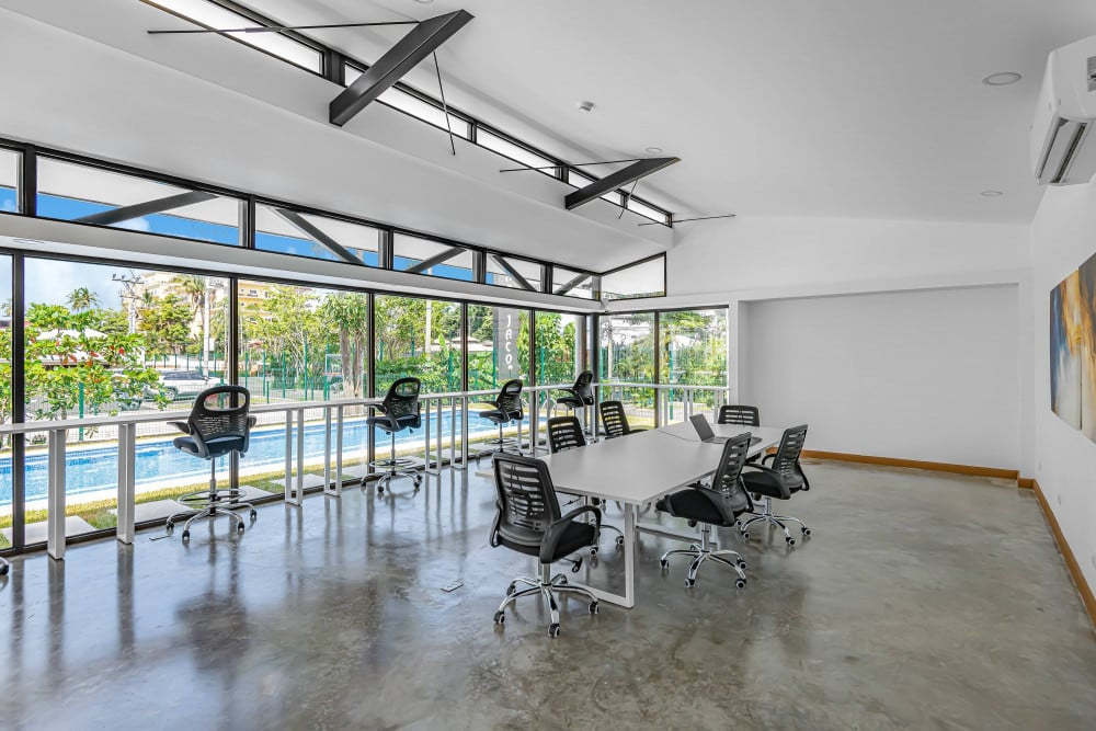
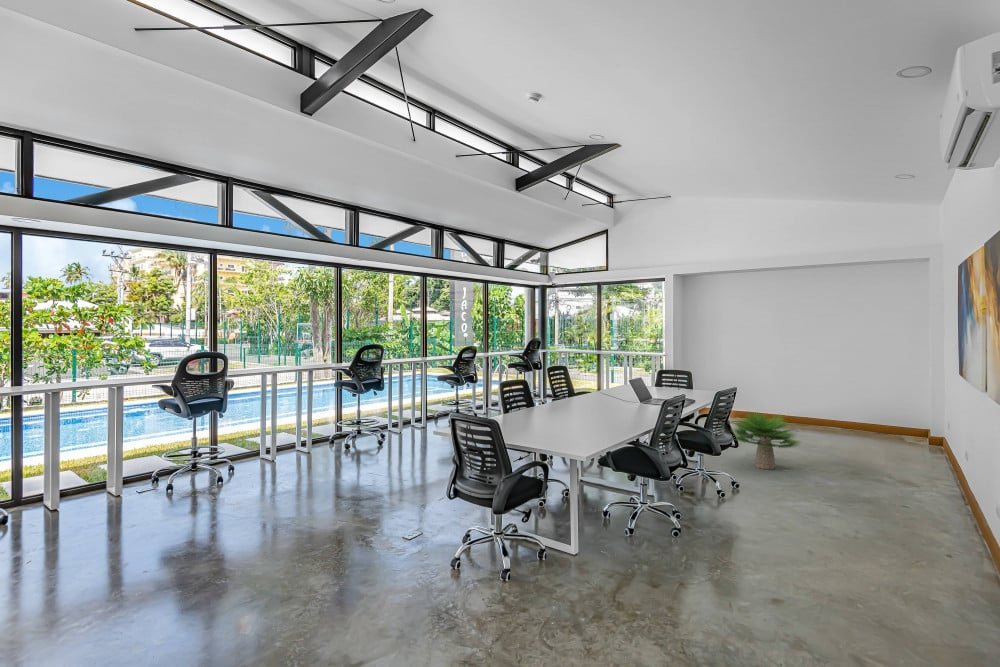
+ potted plant [730,411,803,470]
